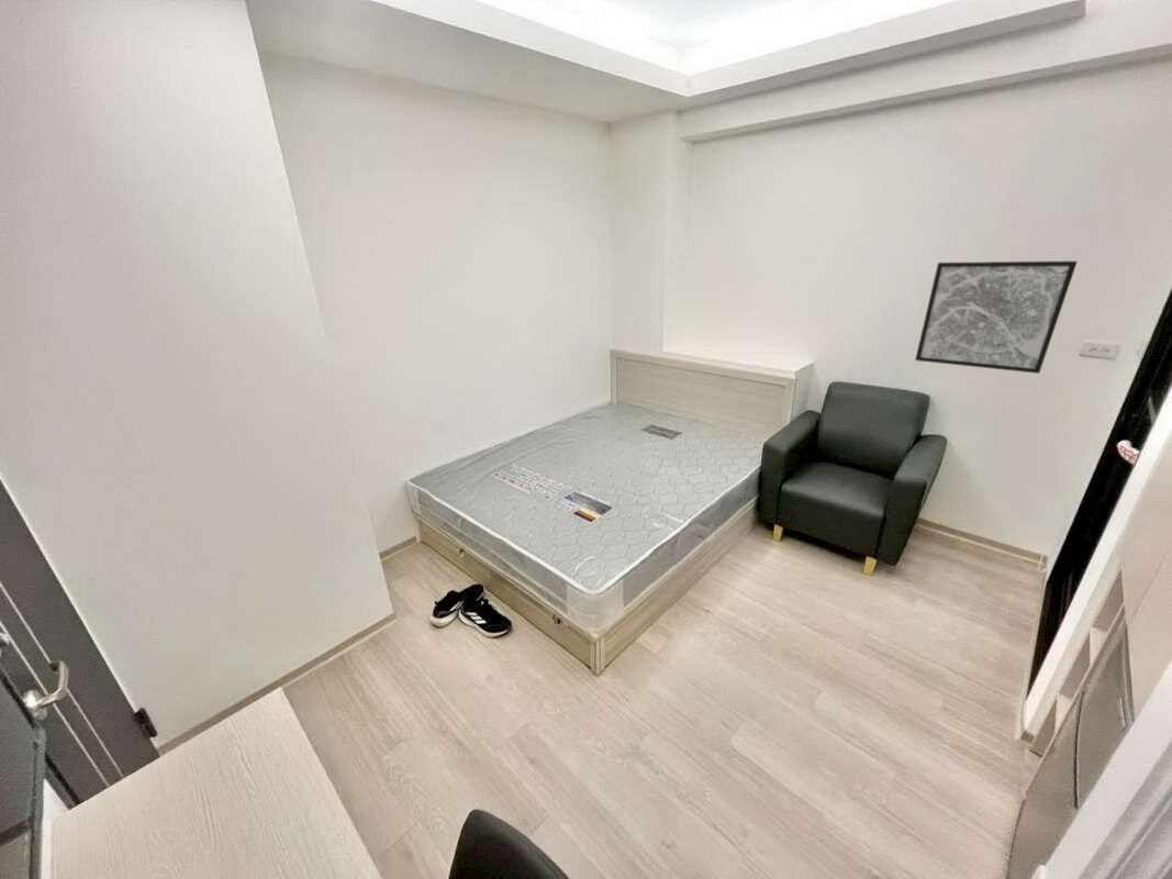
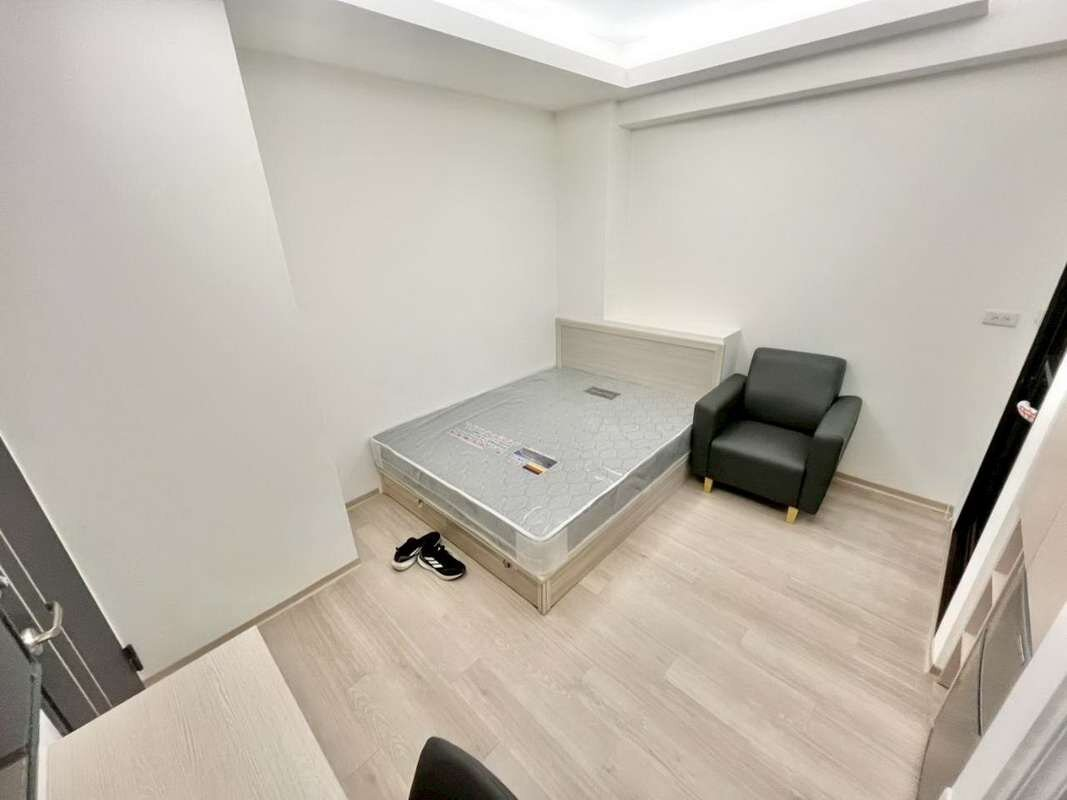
- wall art [914,260,1079,375]
